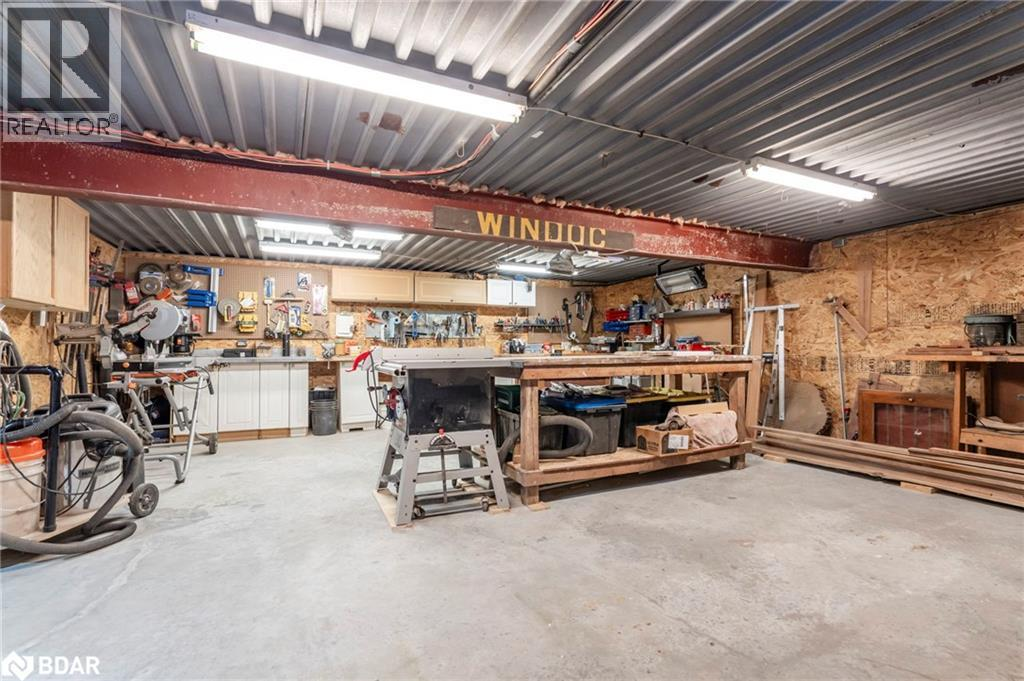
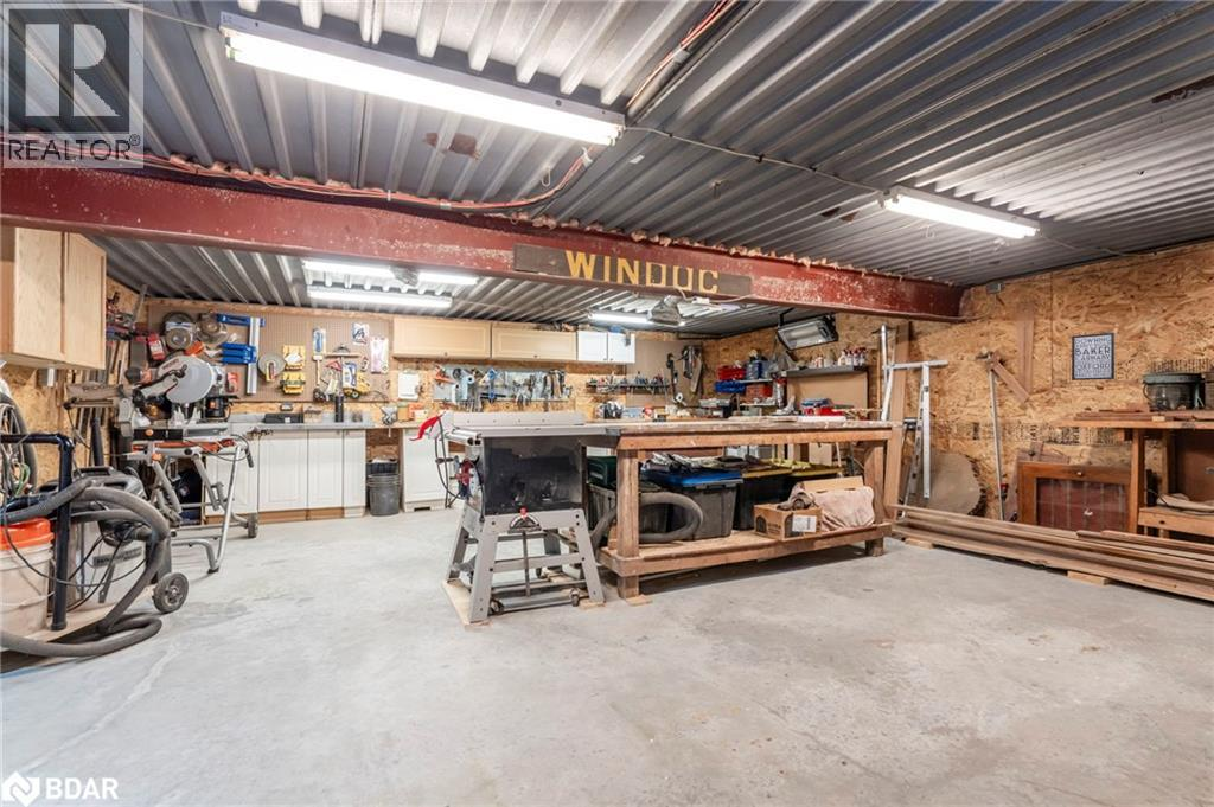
+ wall art [1071,332,1116,382]
